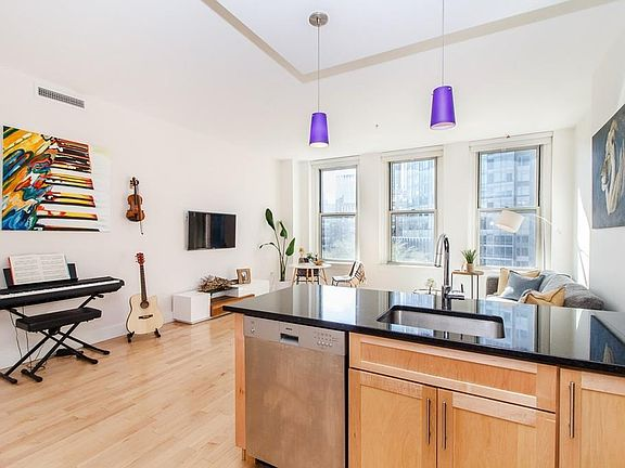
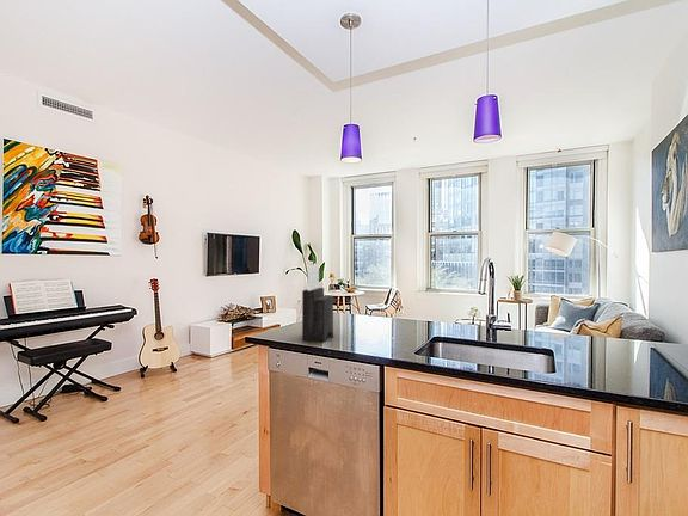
+ knife block [301,264,334,343]
